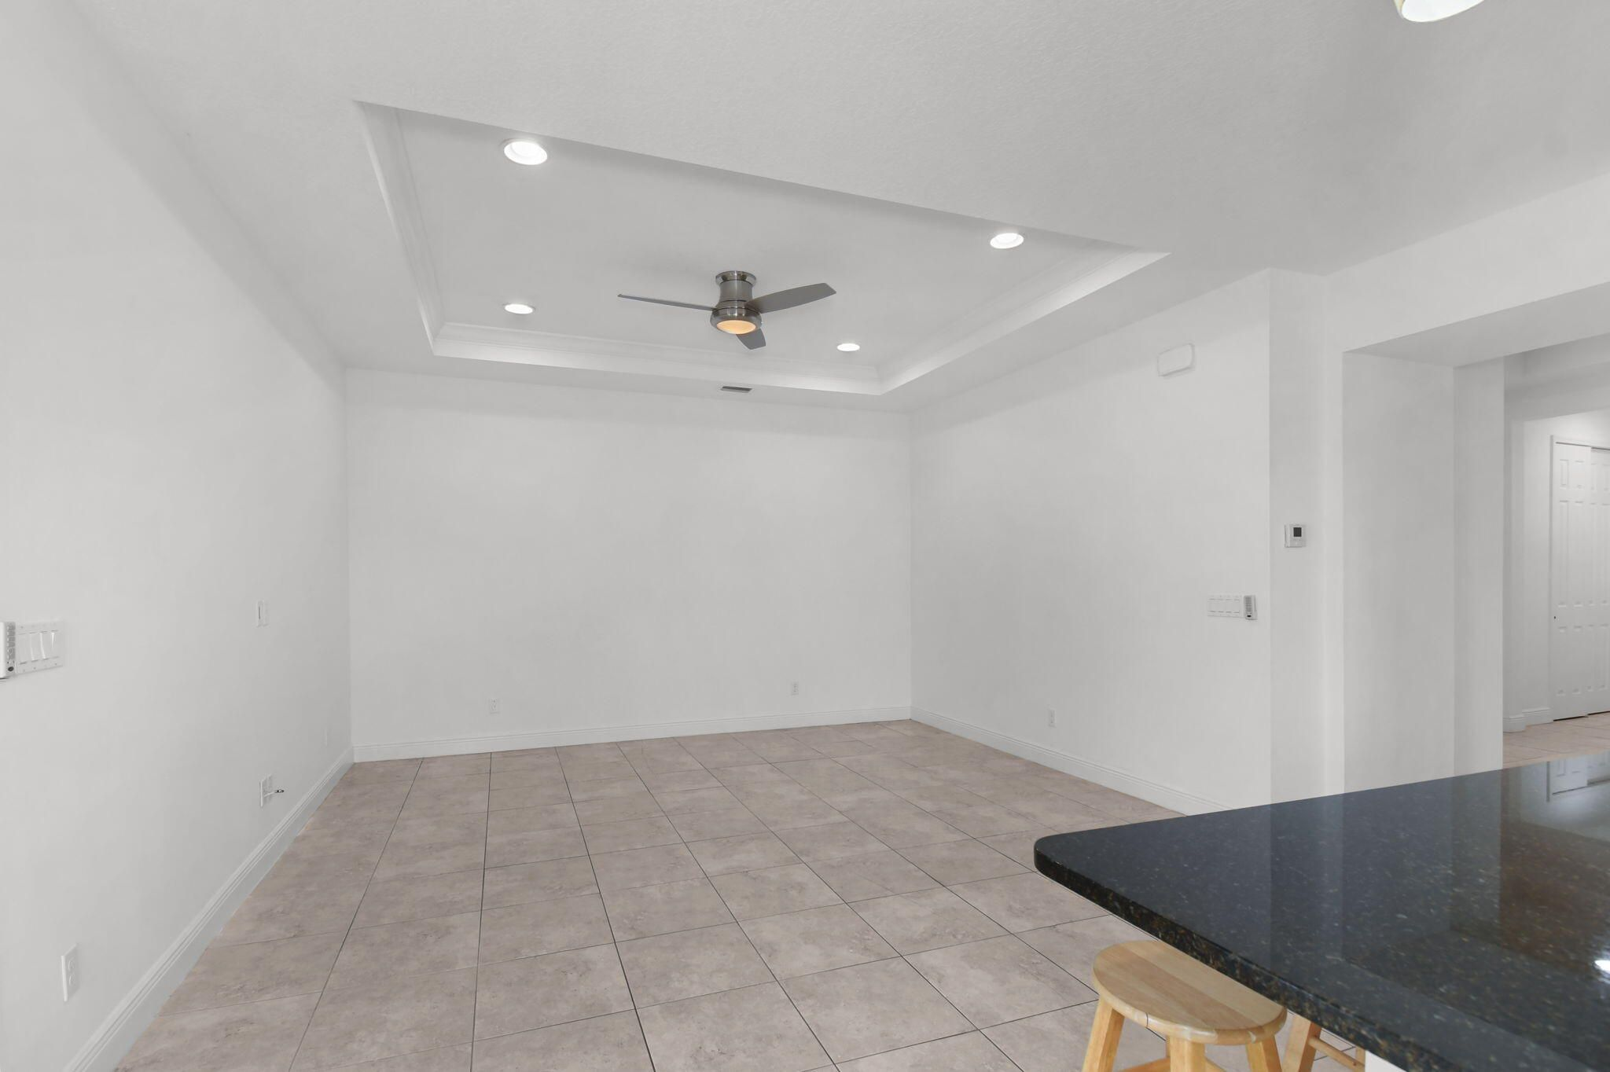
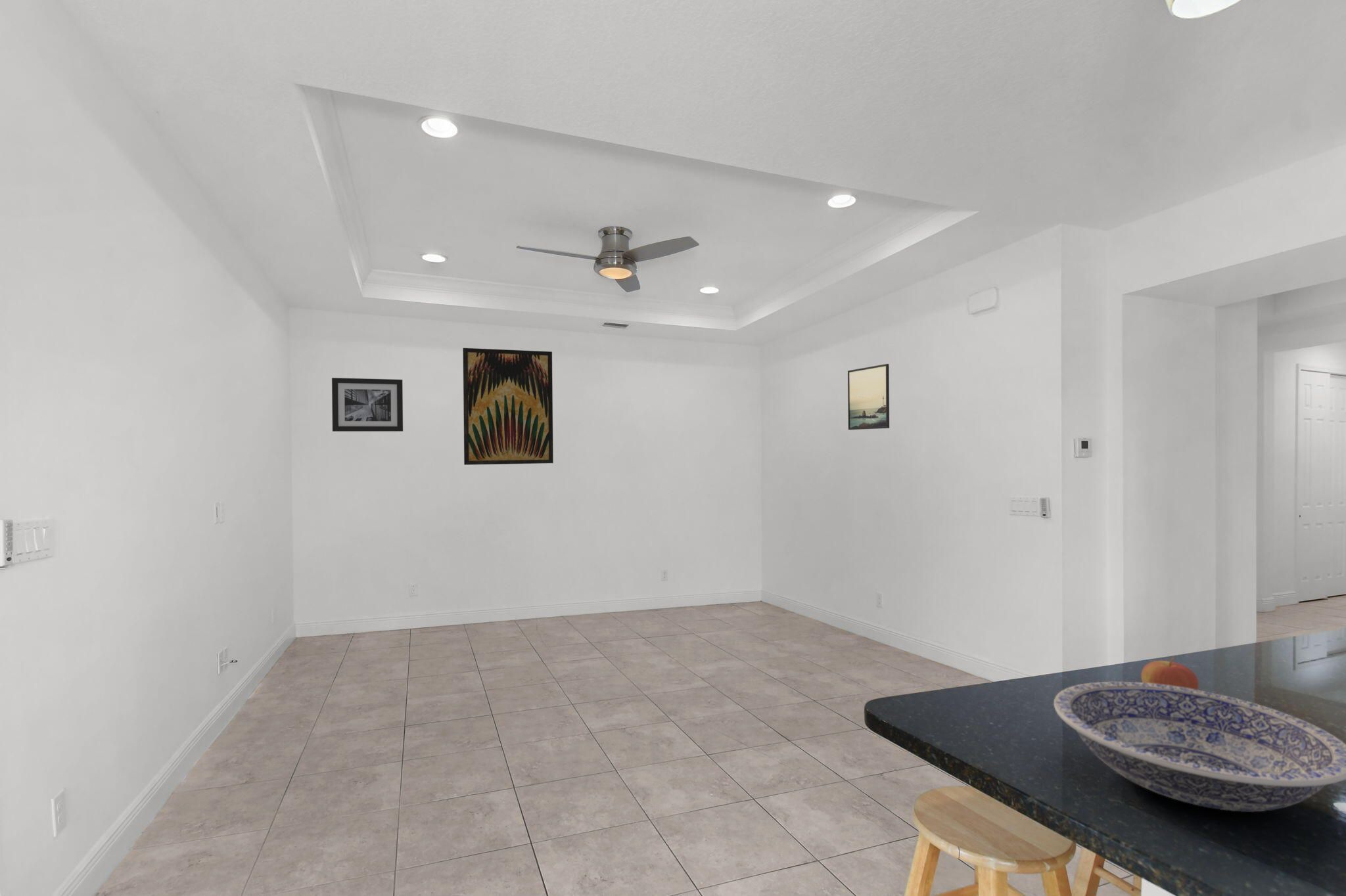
+ wall art [462,347,554,466]
+ wall art [331,377,404,432]
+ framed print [847,363,890,430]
+ bowl [1053,681,1346,813]
+ apple [1140,656,1199,690]
